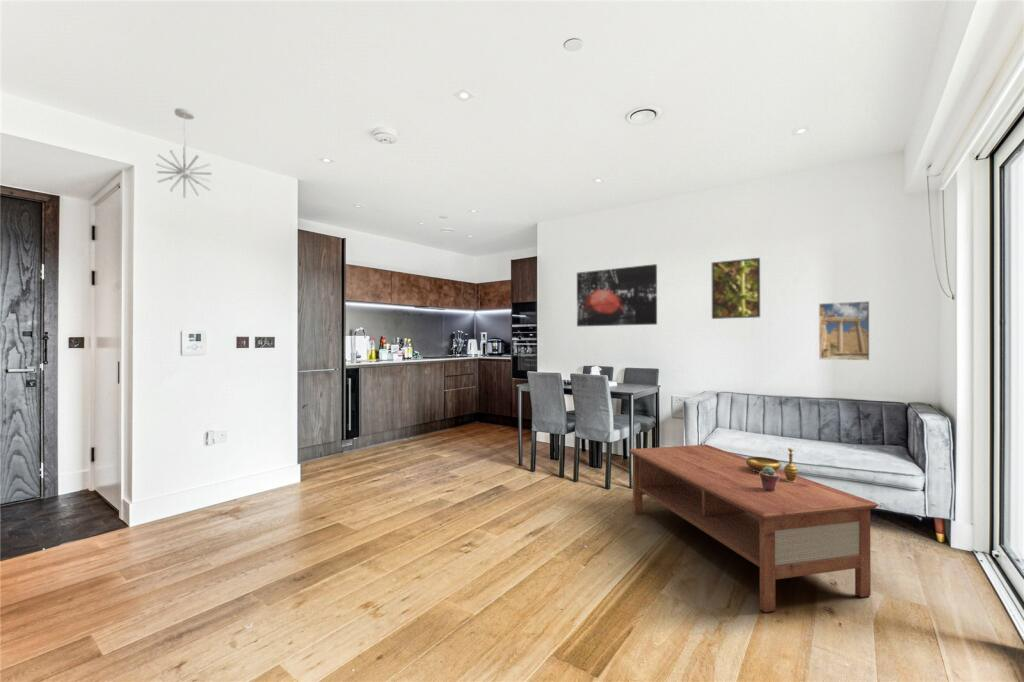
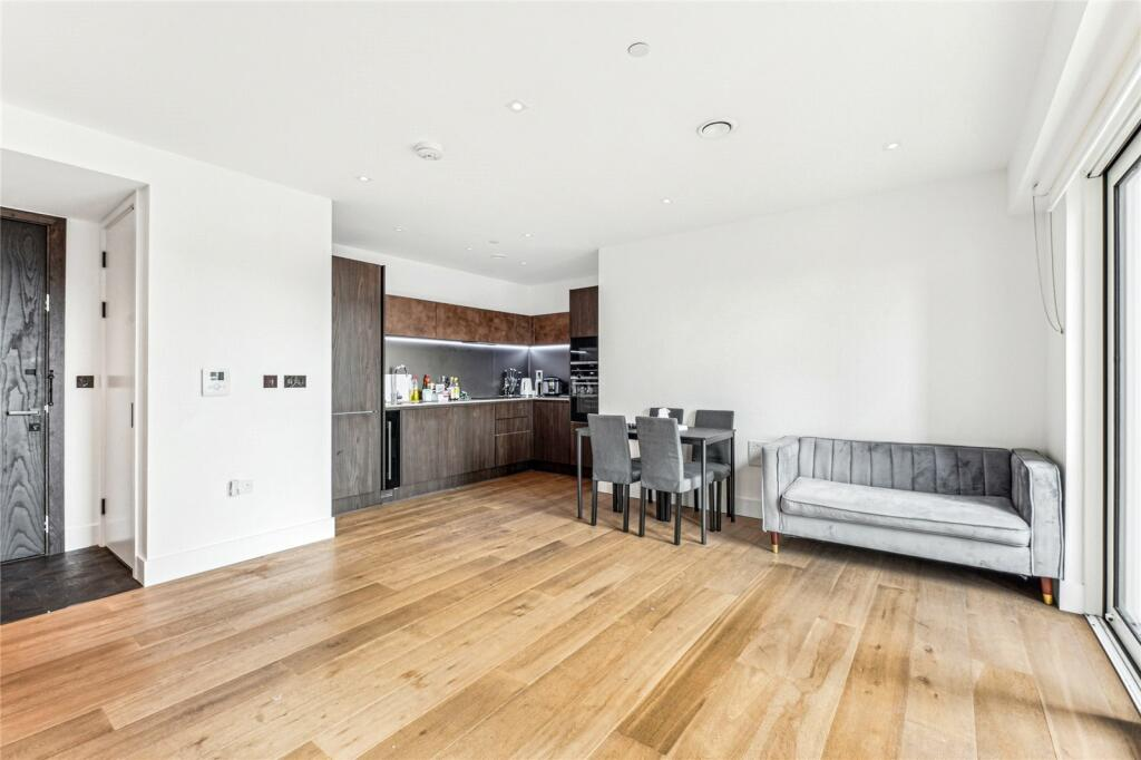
- decorative bowl [745,447,799,482]
- coffee table [628,444,880,613]
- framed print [711,257,761,320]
- potted succulent [759,466,780,492]
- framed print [818,300,870,361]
- wall art [576,263,658,328]
- pendant light [155,107,213,199]
